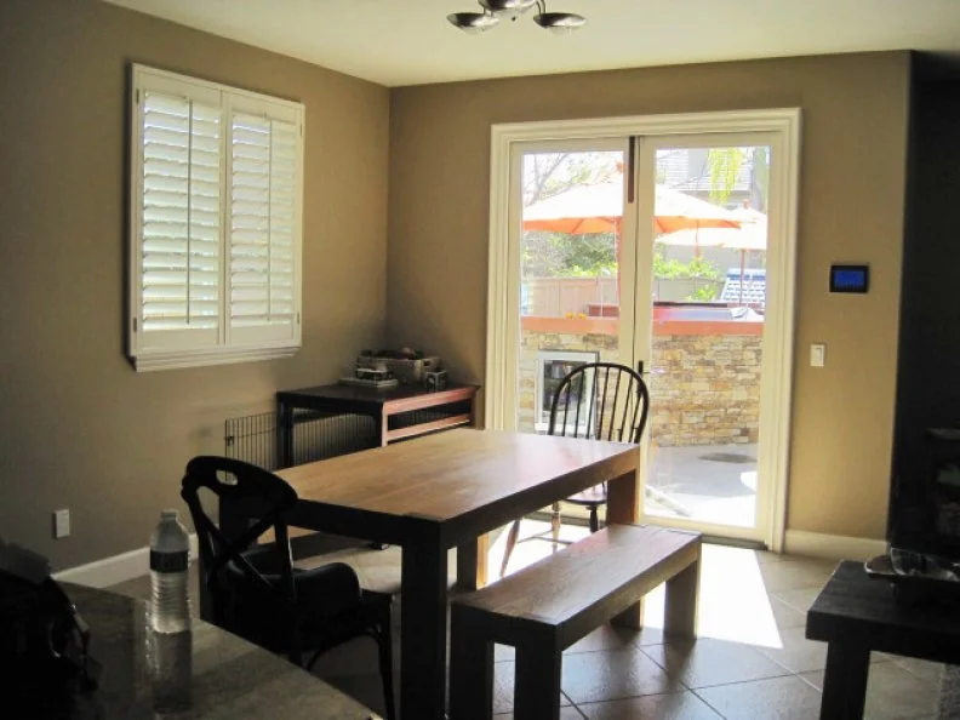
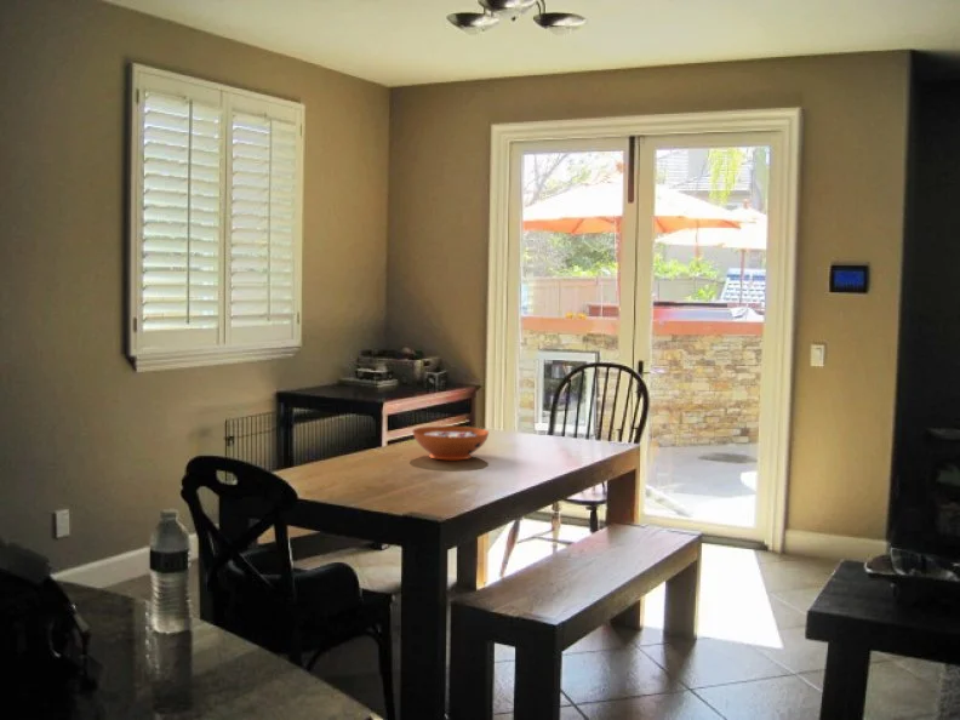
+ decorative bowl [412,425,490,461]
